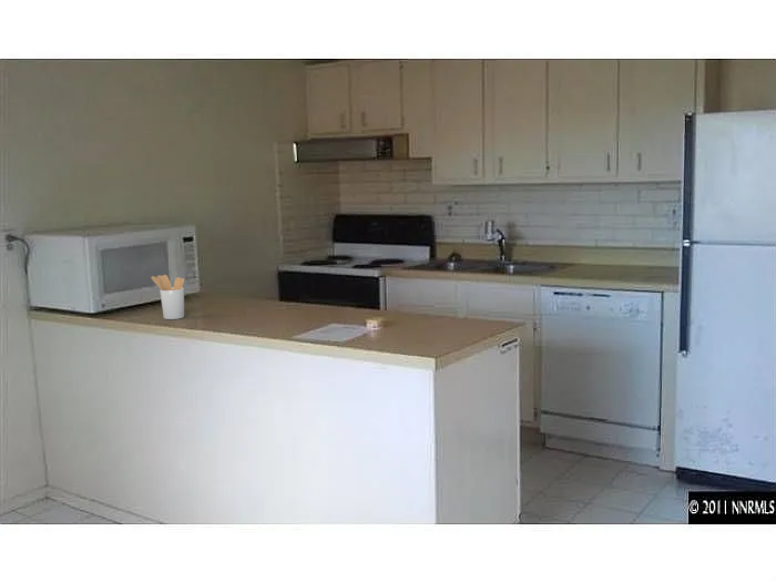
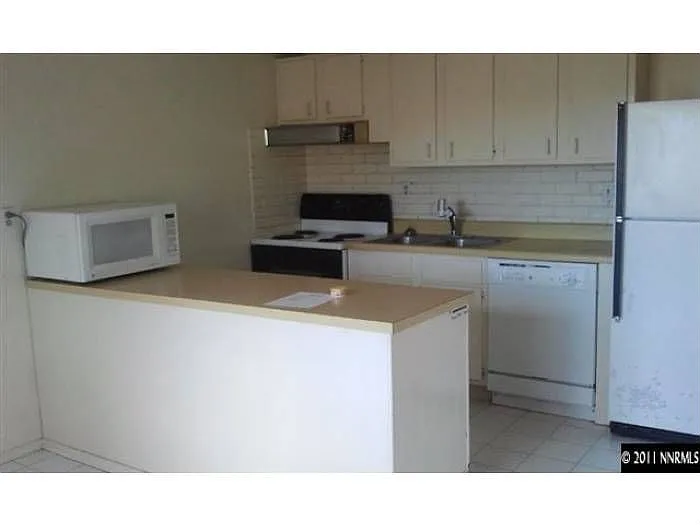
- utensil holder [150,274,185,320]
